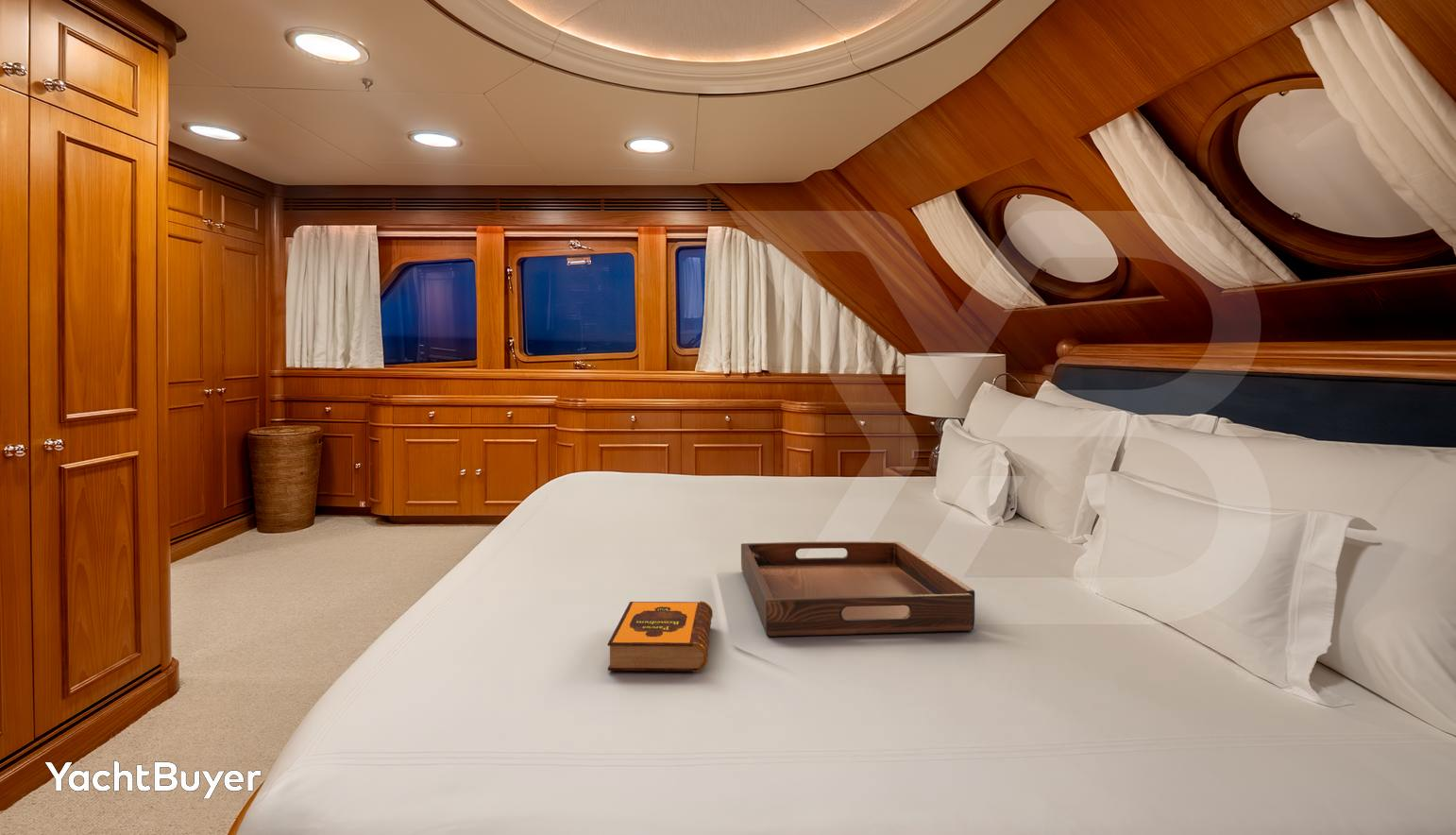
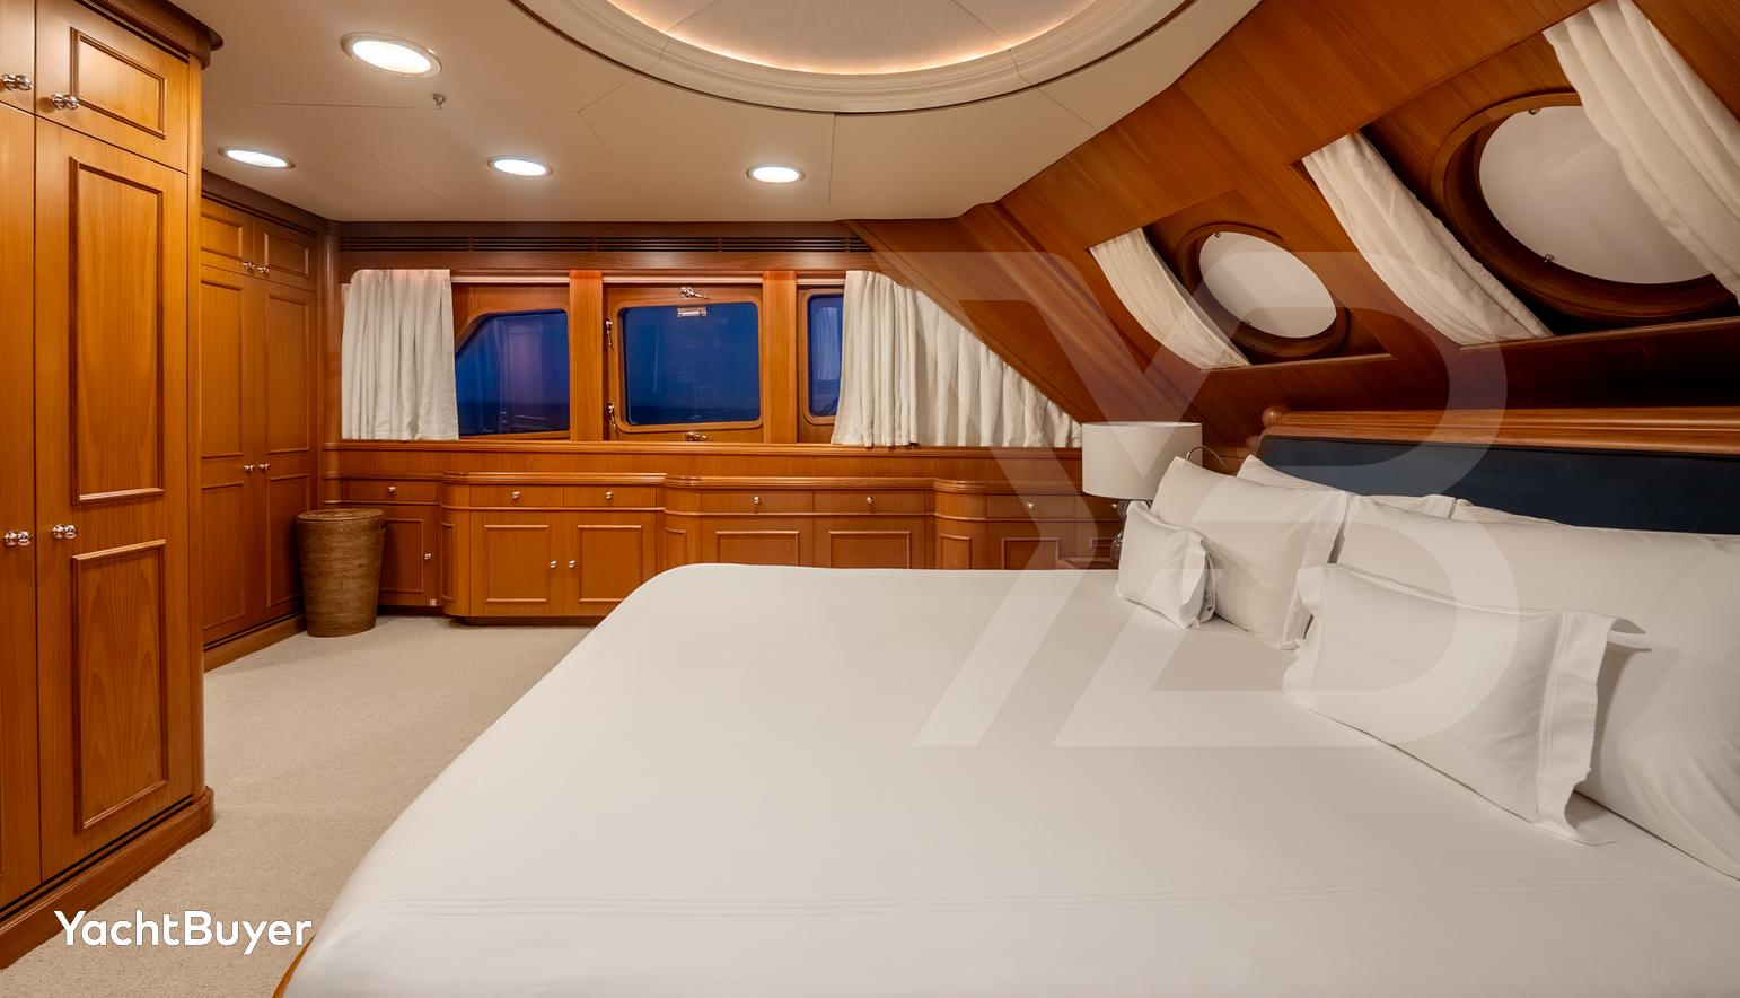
- hardback book [607,600,714,673]
- serving tray [740,540,975,638]
